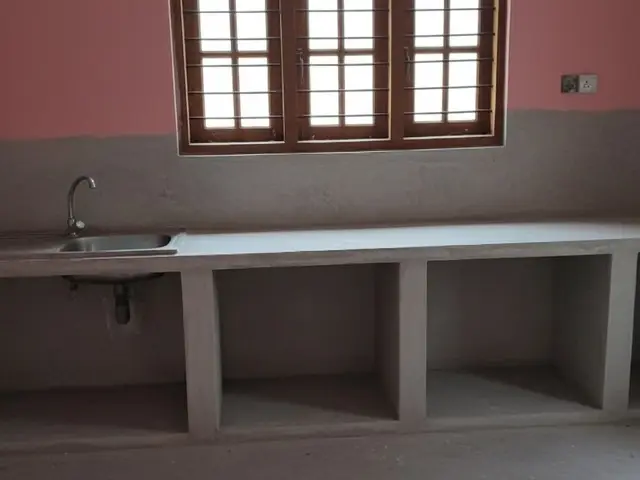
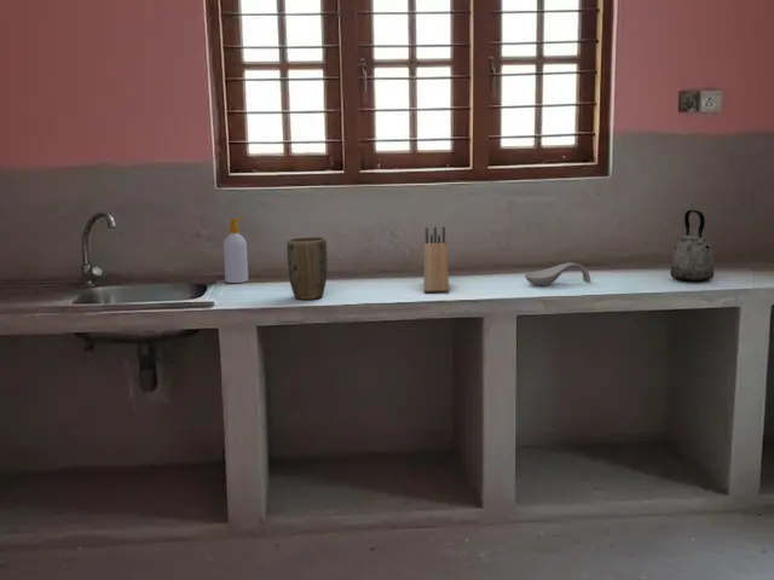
+ soap bottle [223,216,249,284]
+ plant pot [285,236,329,301]
+ spoon rest [524,261,591,288]
+ kettle [669,209,715,284]
+ knife block [423,226,450,294]
